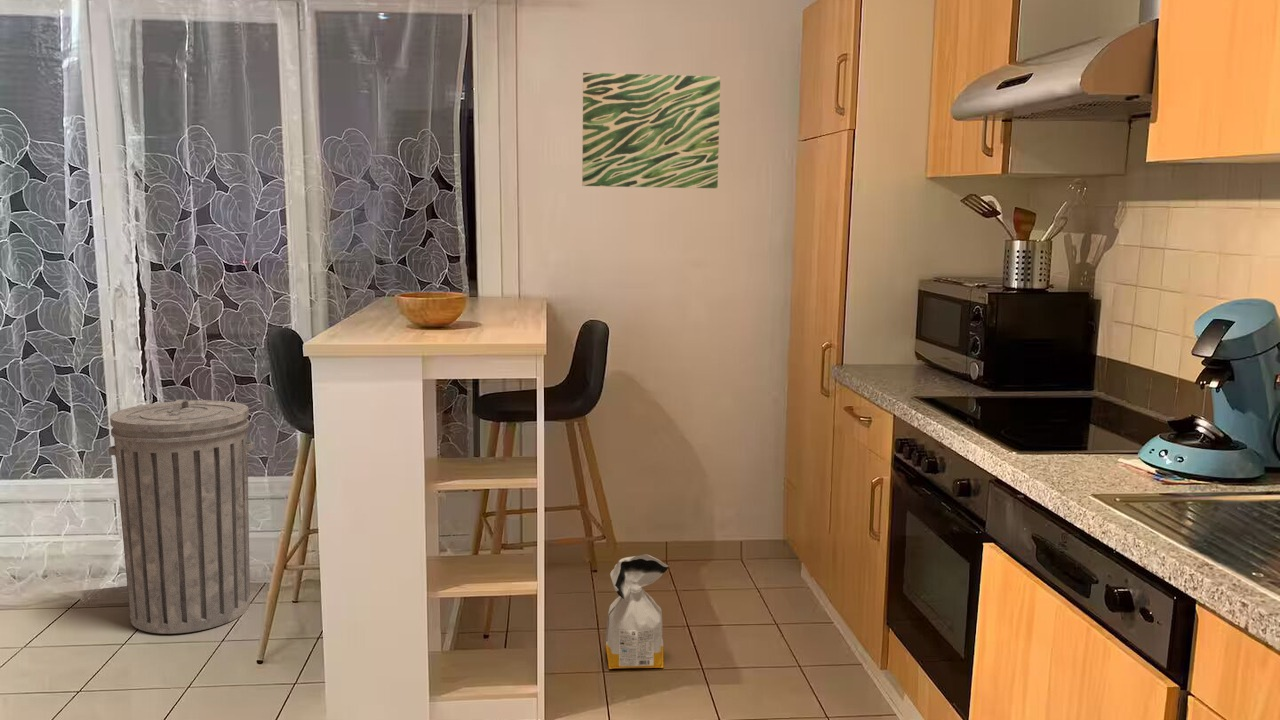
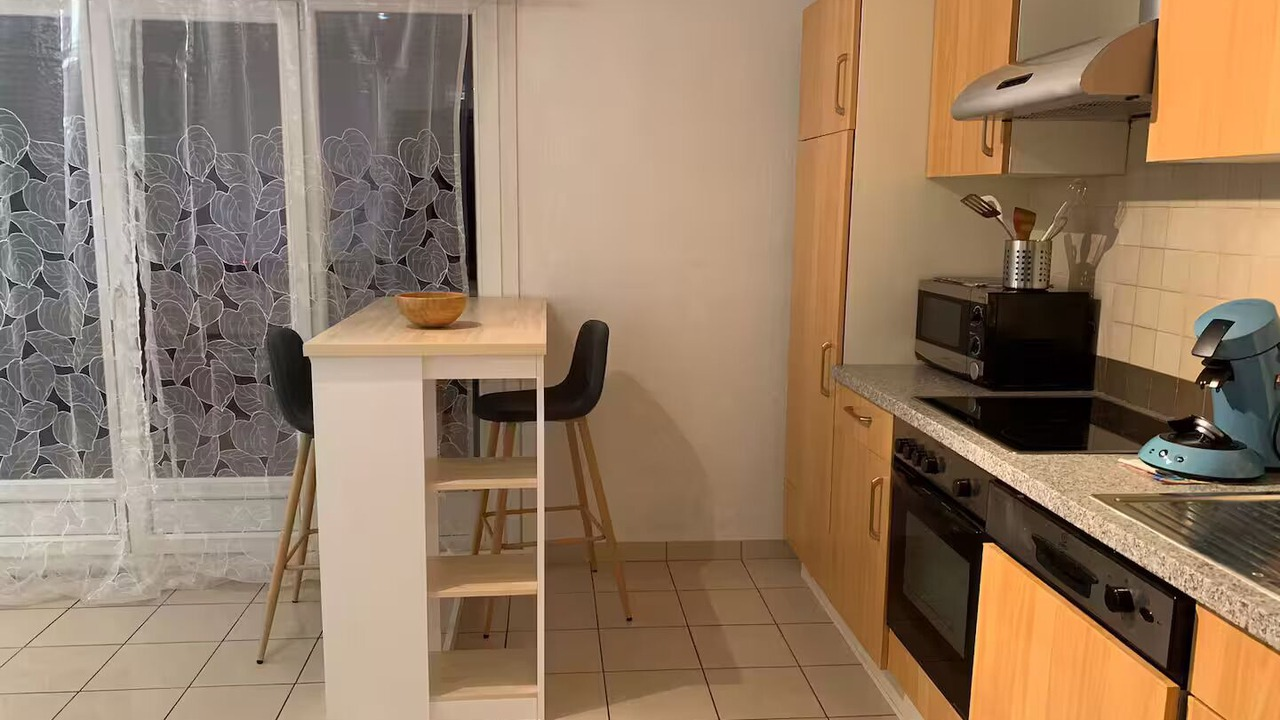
- bag [605,553,670,670]
- wall art [581,72,721,189]
- trash can [108,399,254,635]
